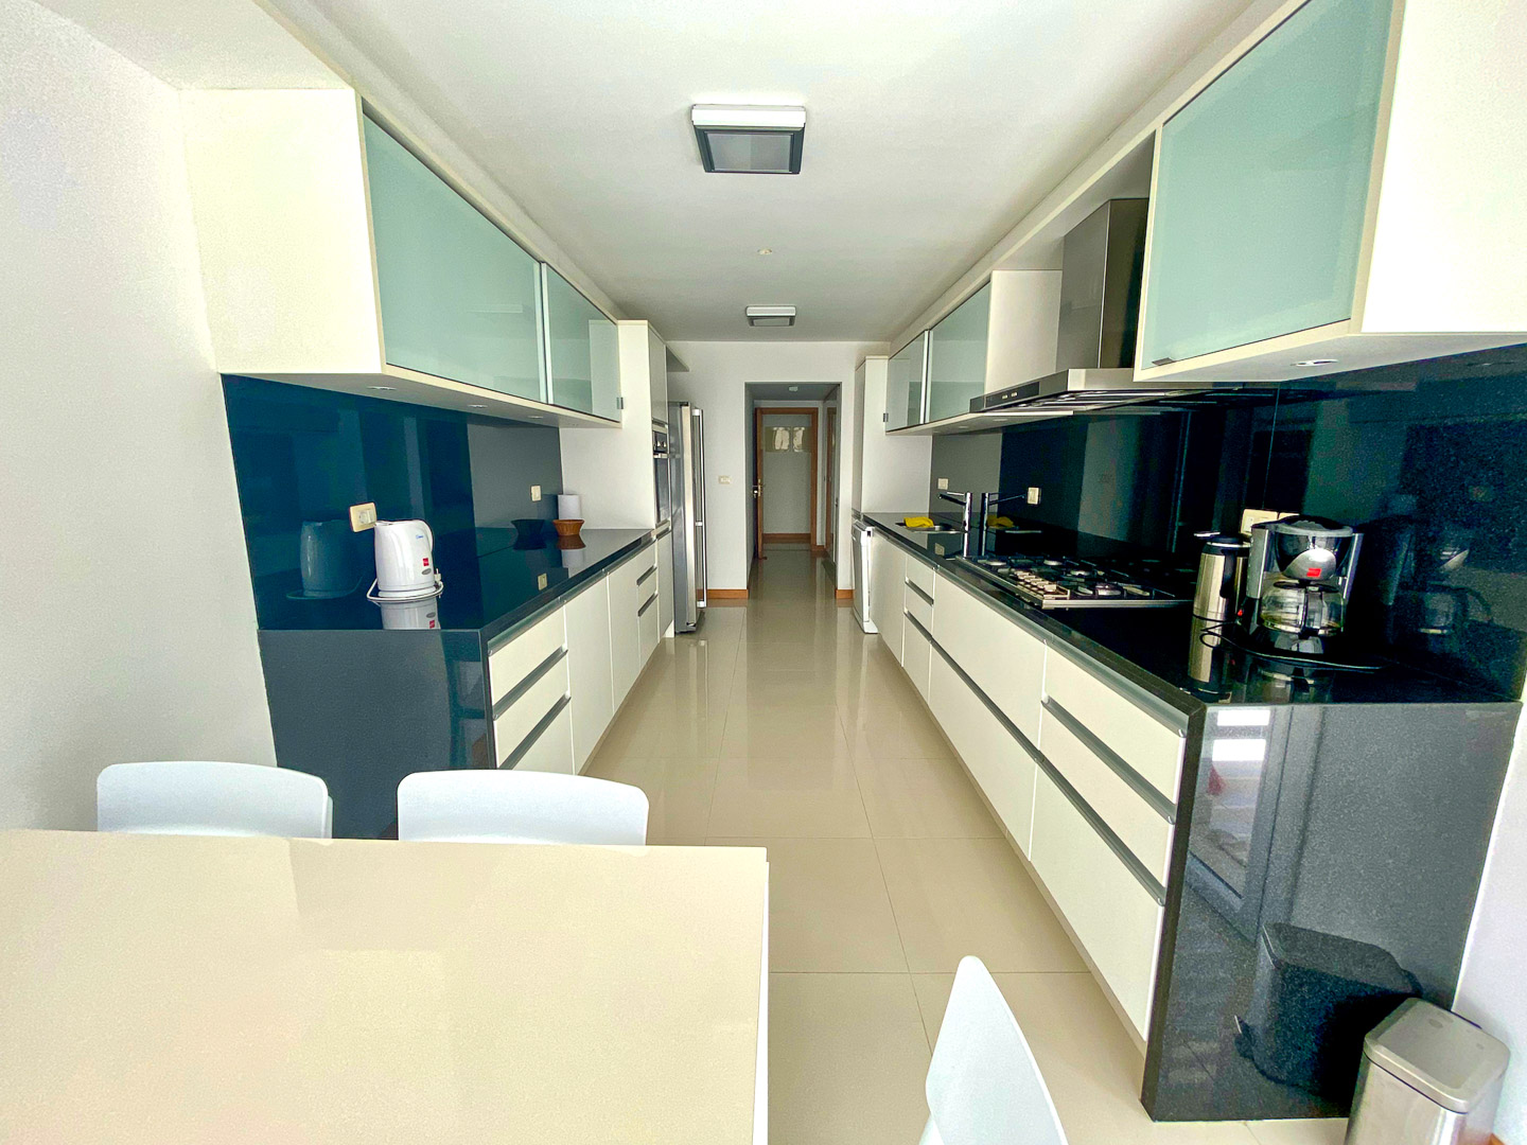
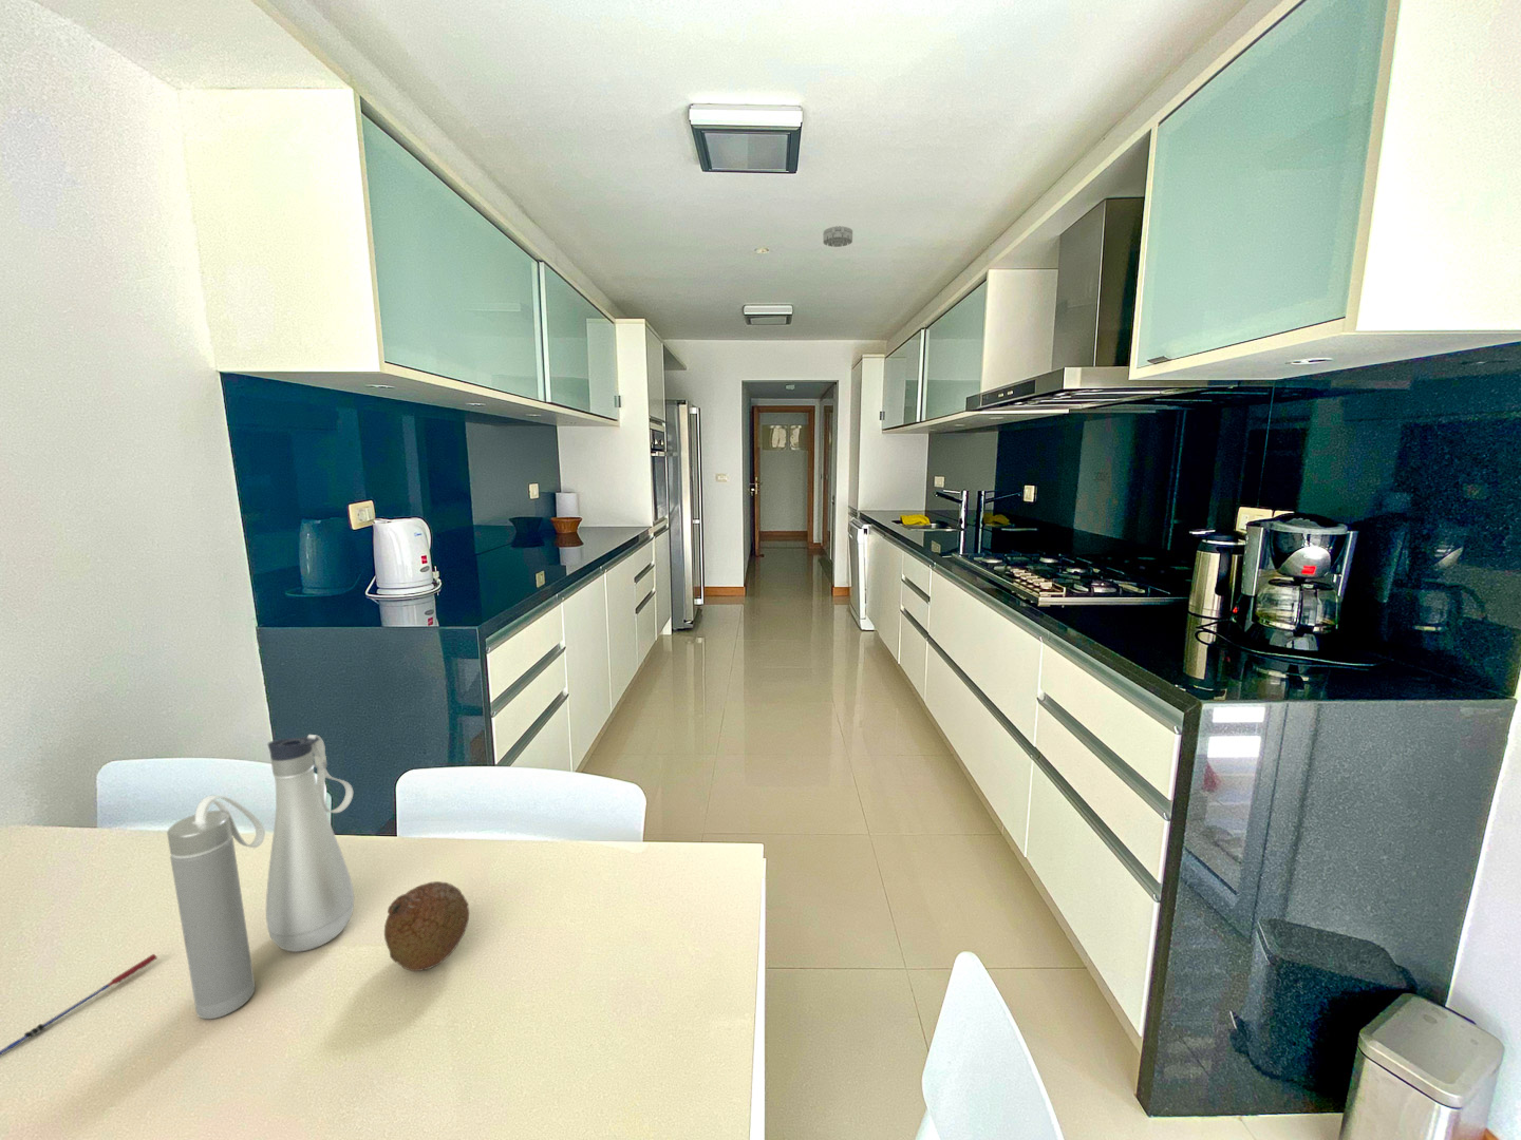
+ pen [0,953,158,1057]
+ fruit [383,880,469,972]
+ smoke detector [822,225,854,248]
+ water bottle [165,734,355,1020]
